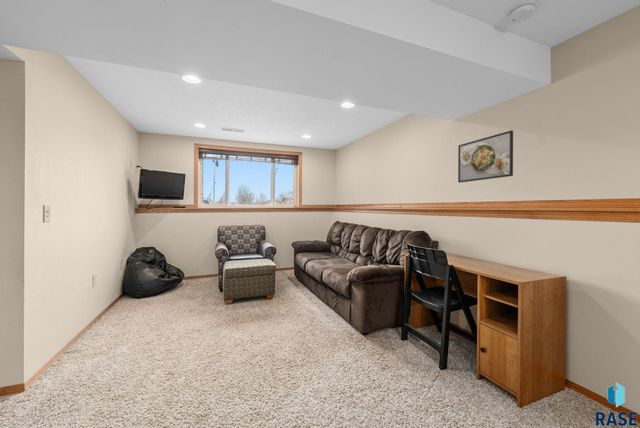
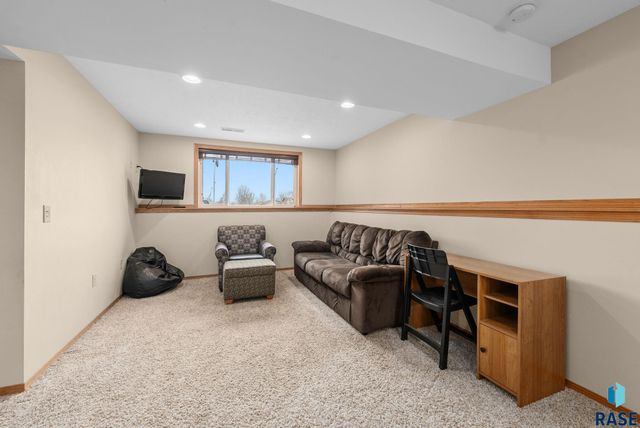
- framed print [457,129,514,184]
